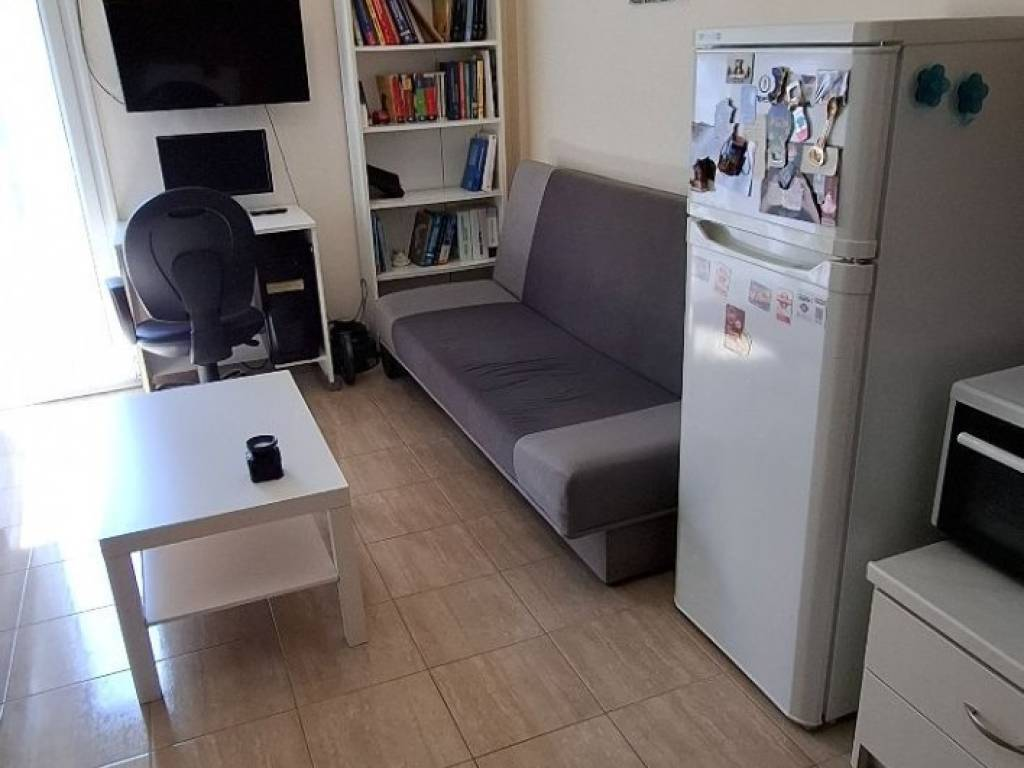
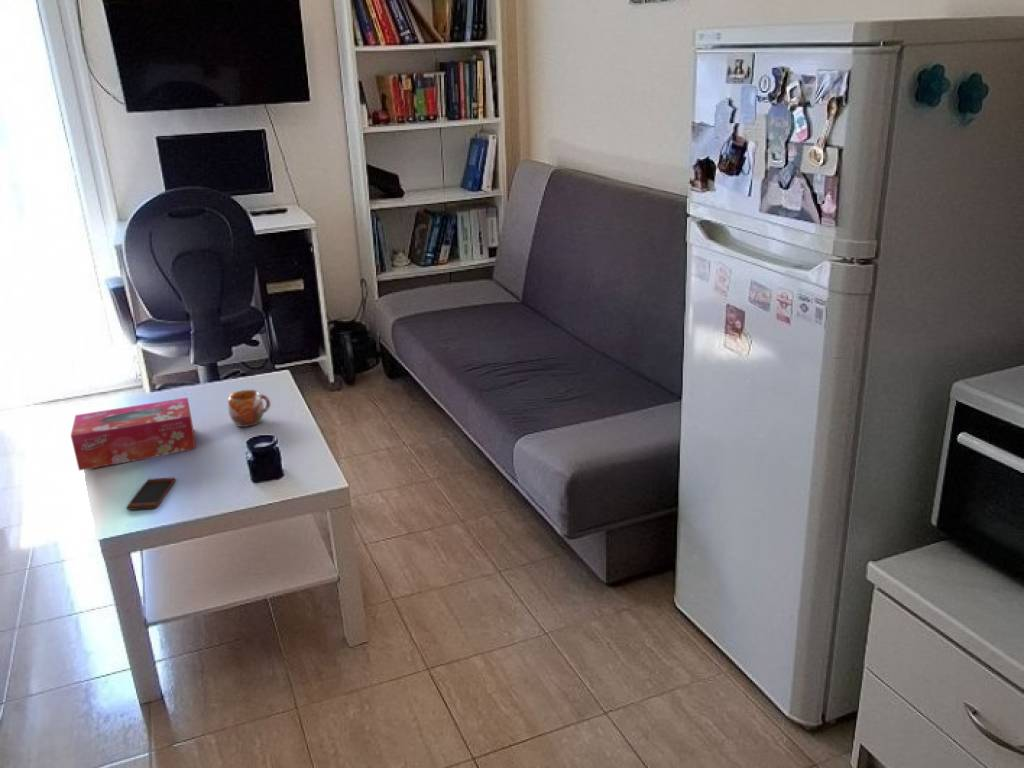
+ mug [227,389,271,428]
+ smartphone [125,476,177,511]
+ tissue box [70,396,196,471]
